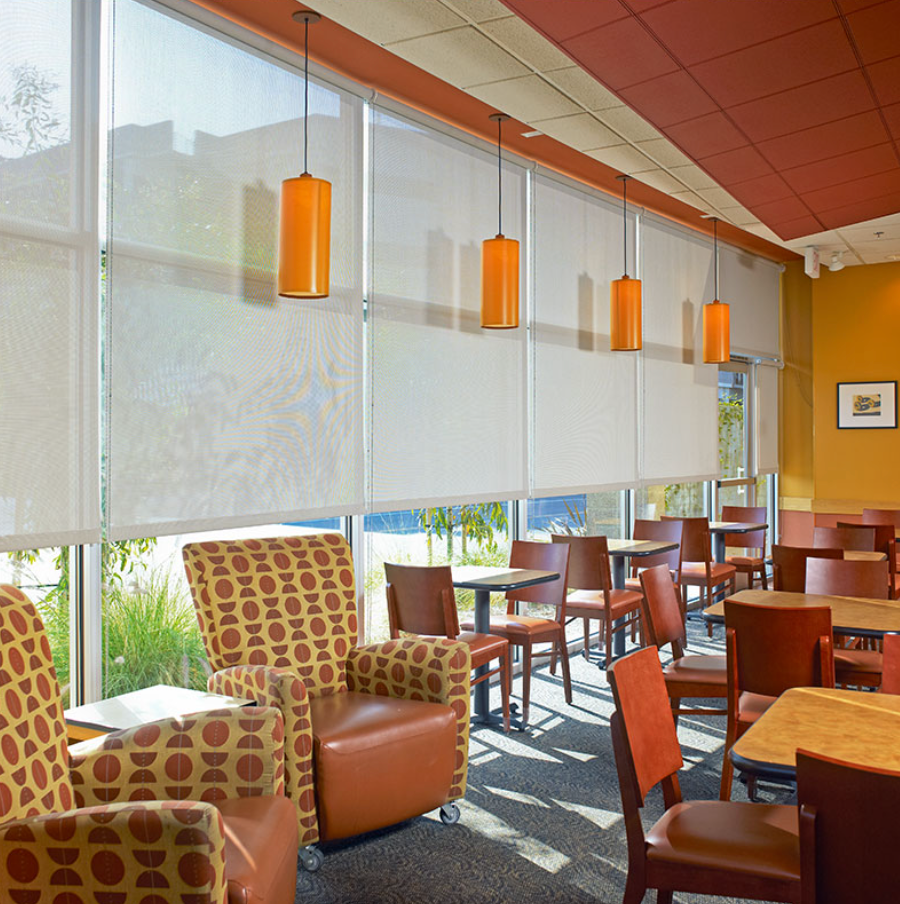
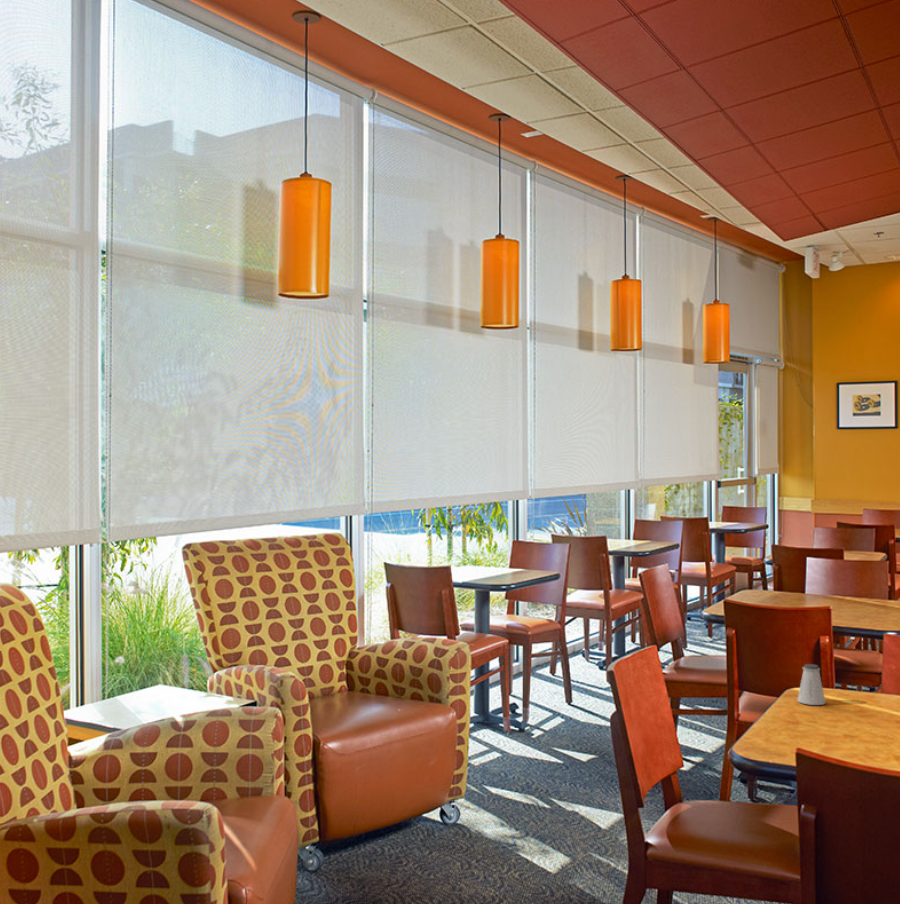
+ saltshaker [797,663,827,706]
